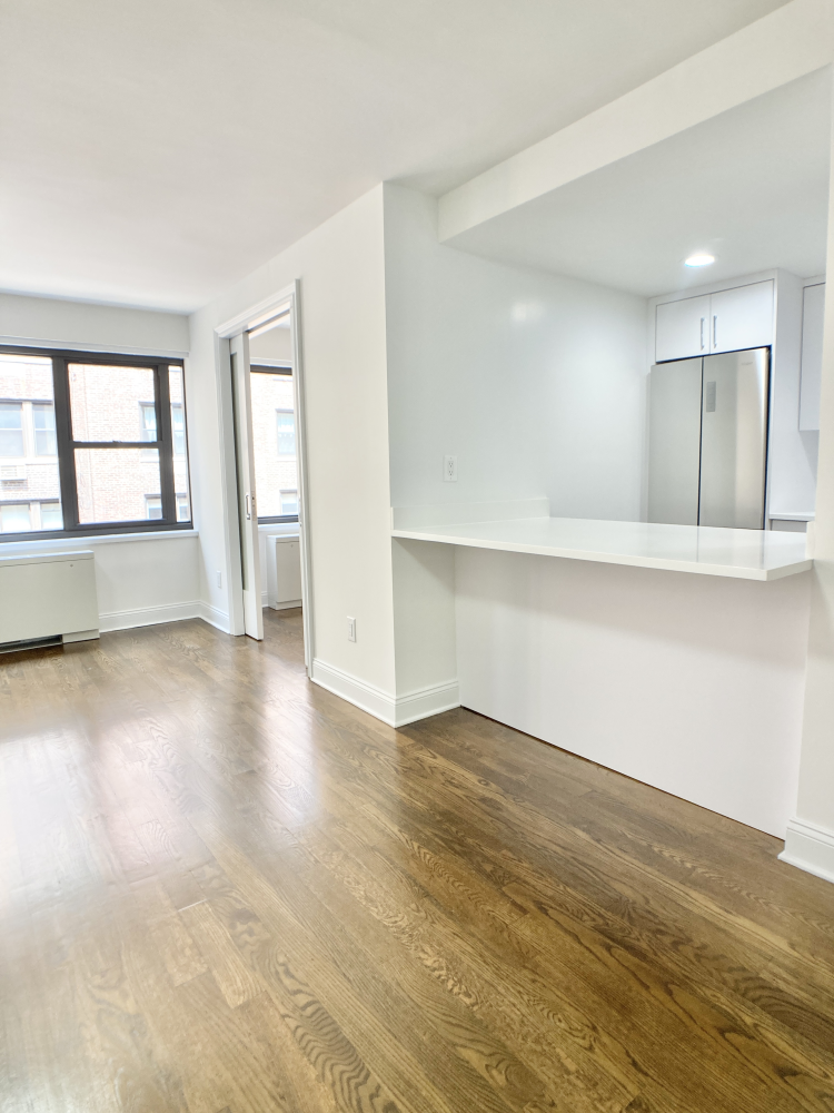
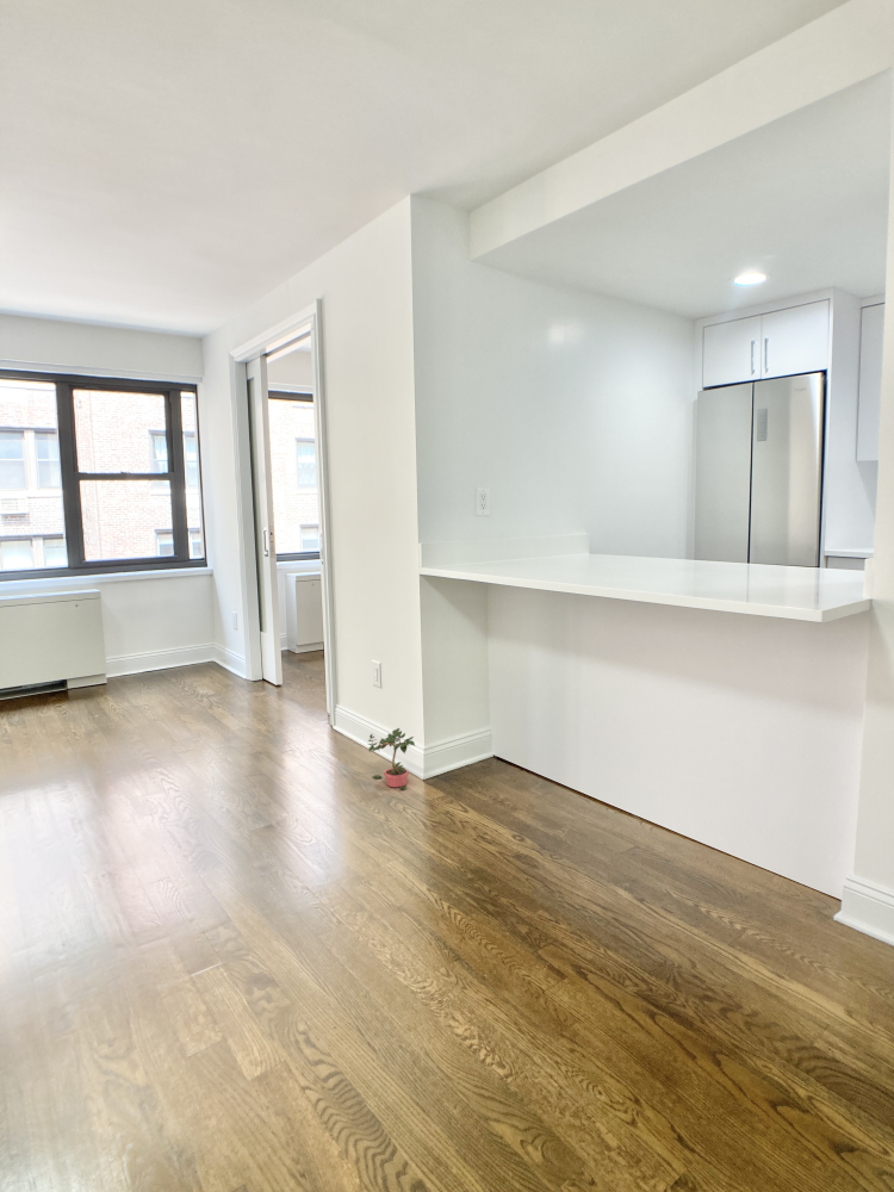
+ potted plant [367,727,416,790]
